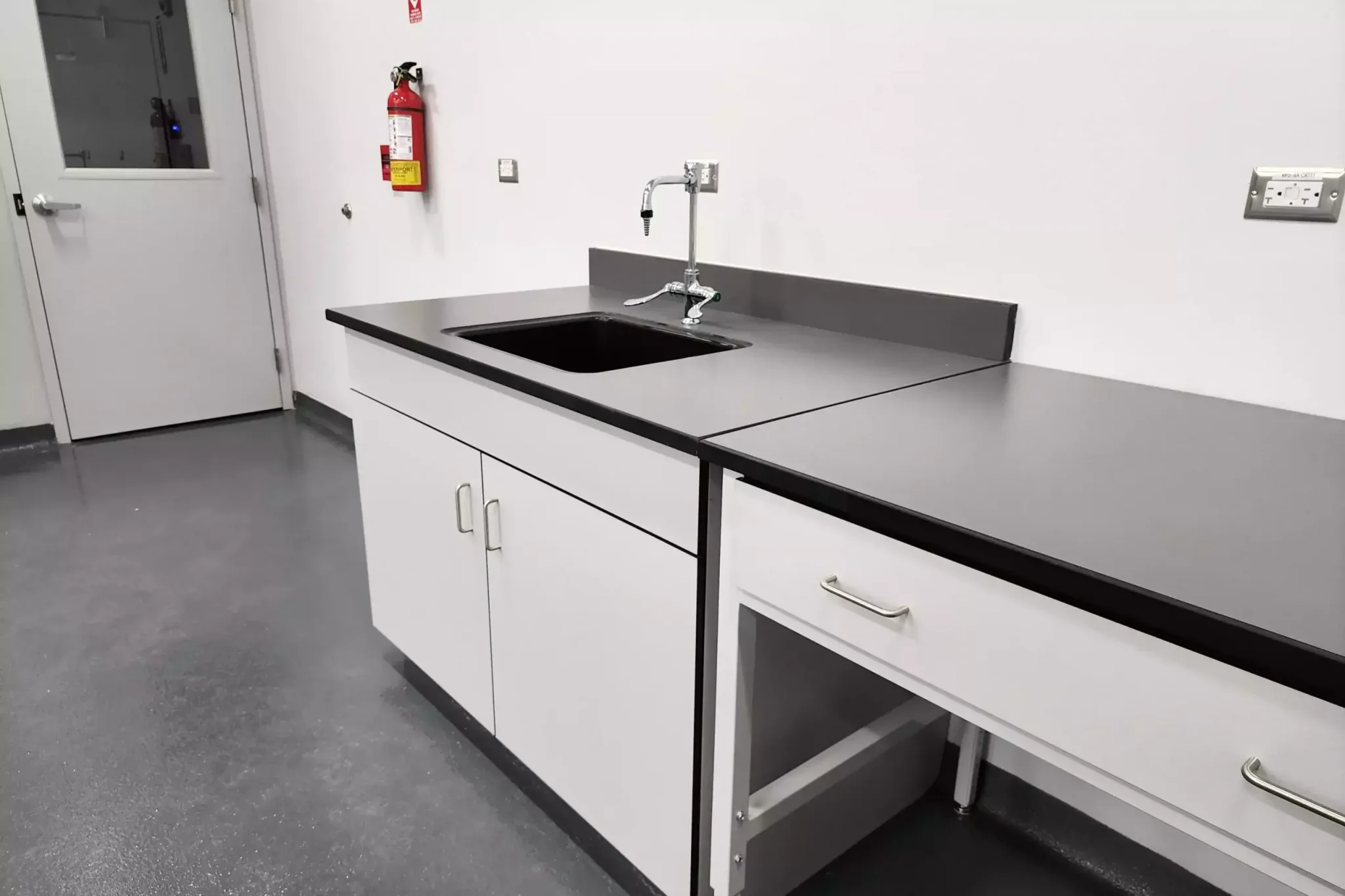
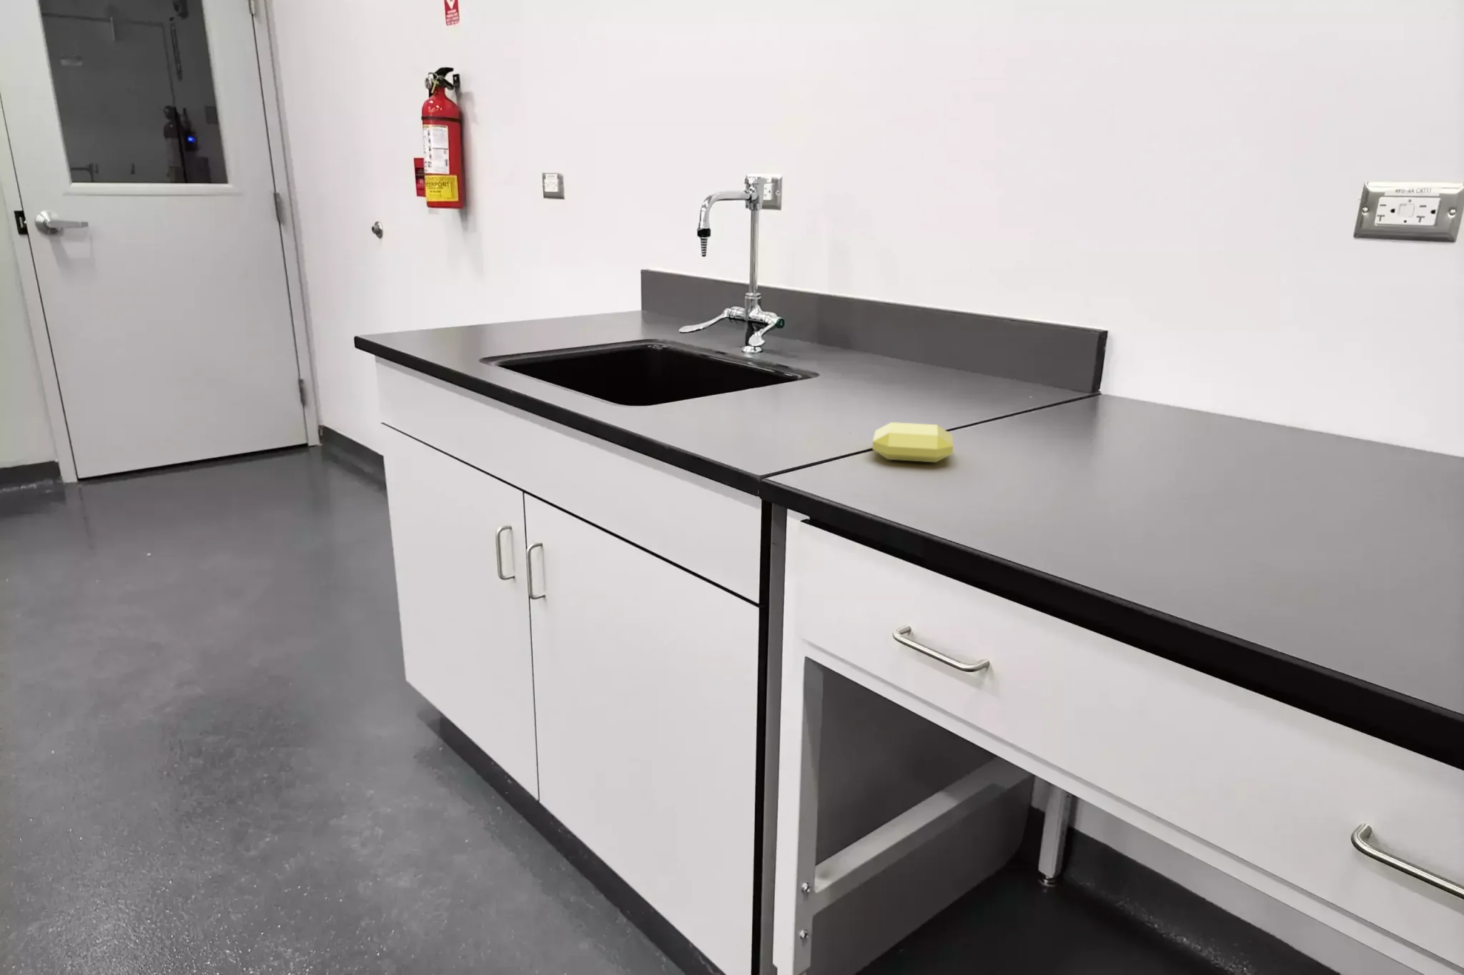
+ soap bar [872,421,955,462]
